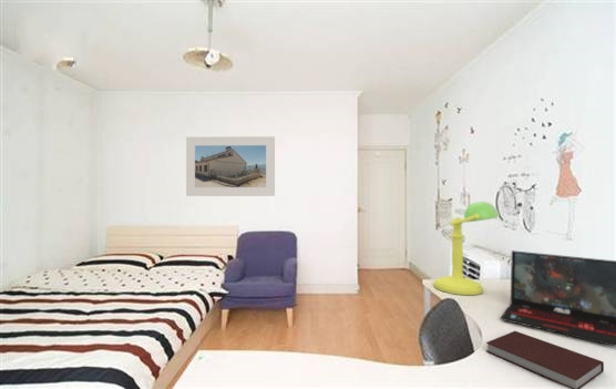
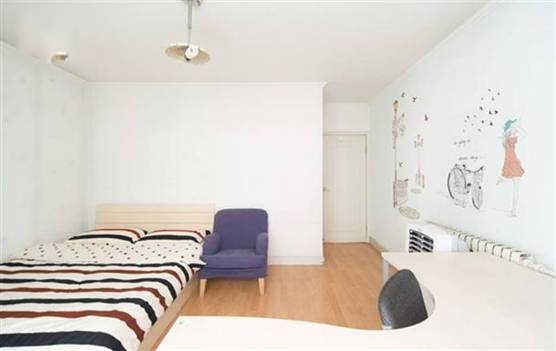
- desk lamp [433,201,501,296]
- notebook [485,330,605,389]
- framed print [185,135,276,197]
- laptop [500,249,616,347]
